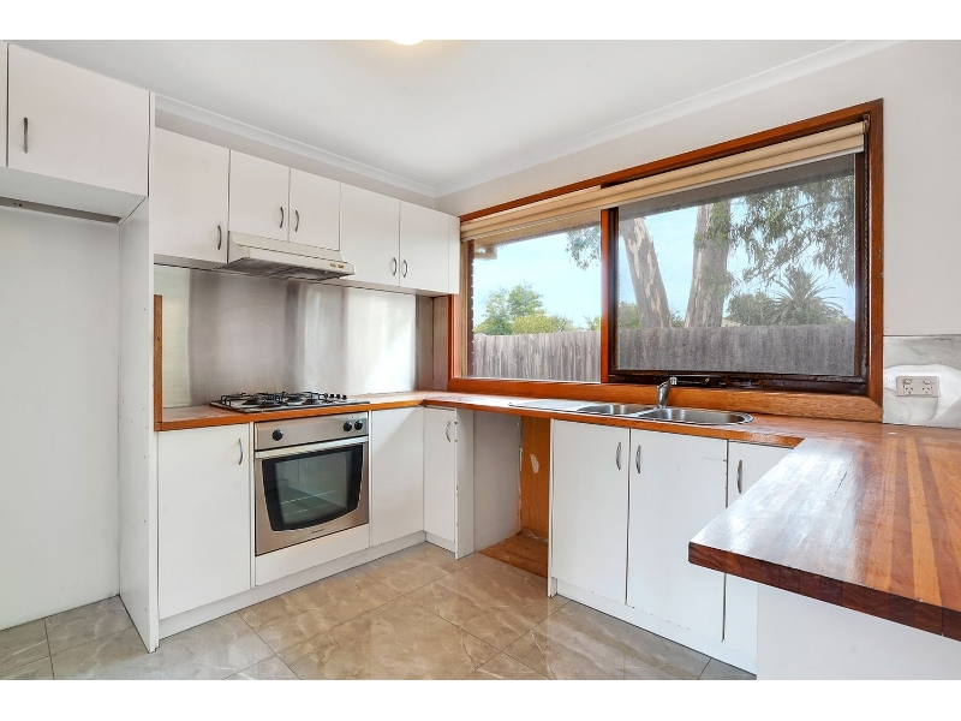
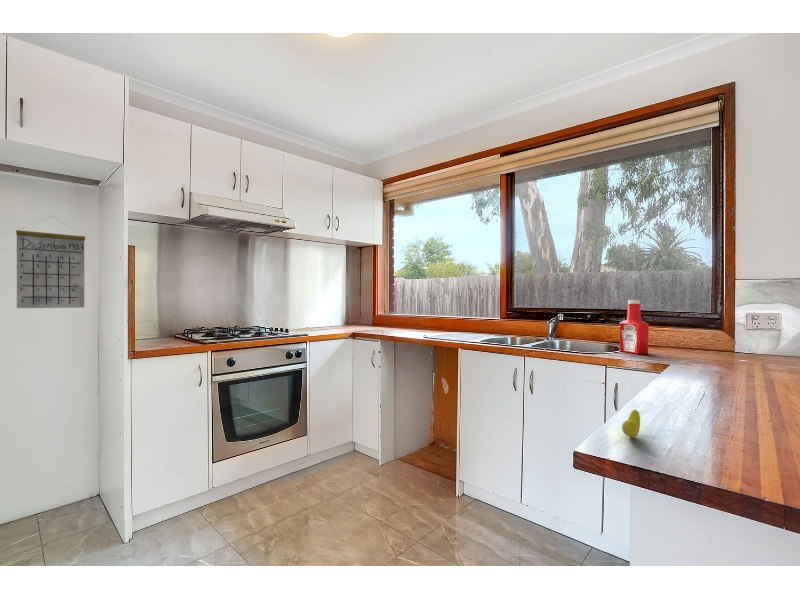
+ calendar [15,215,86,309]
+ fruit [621,409,641,438]
+ soap bottle [618,299,650,355]
